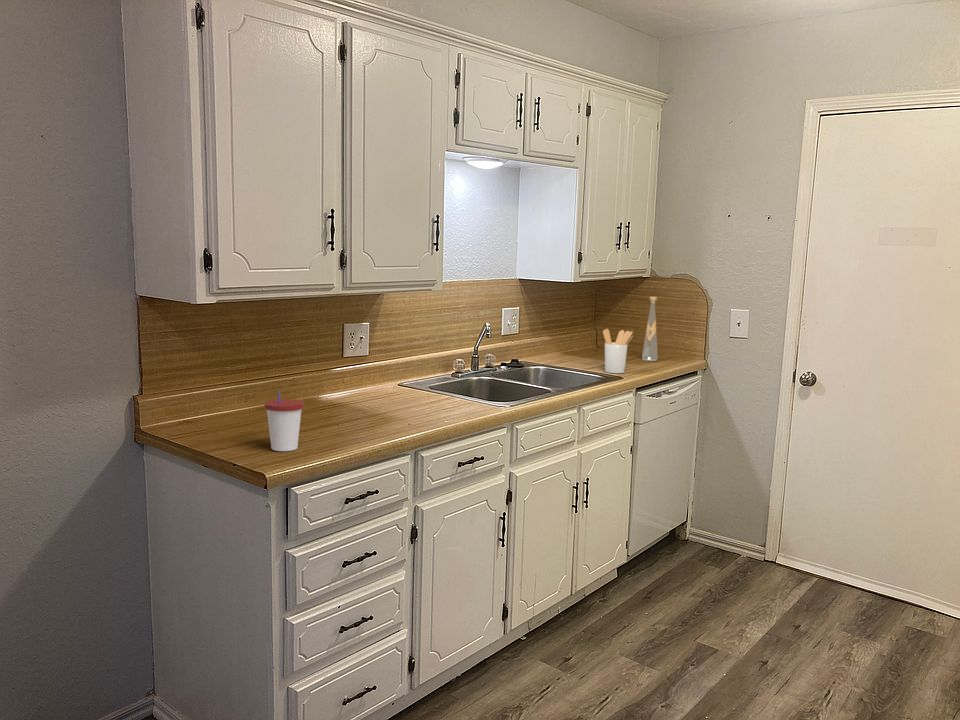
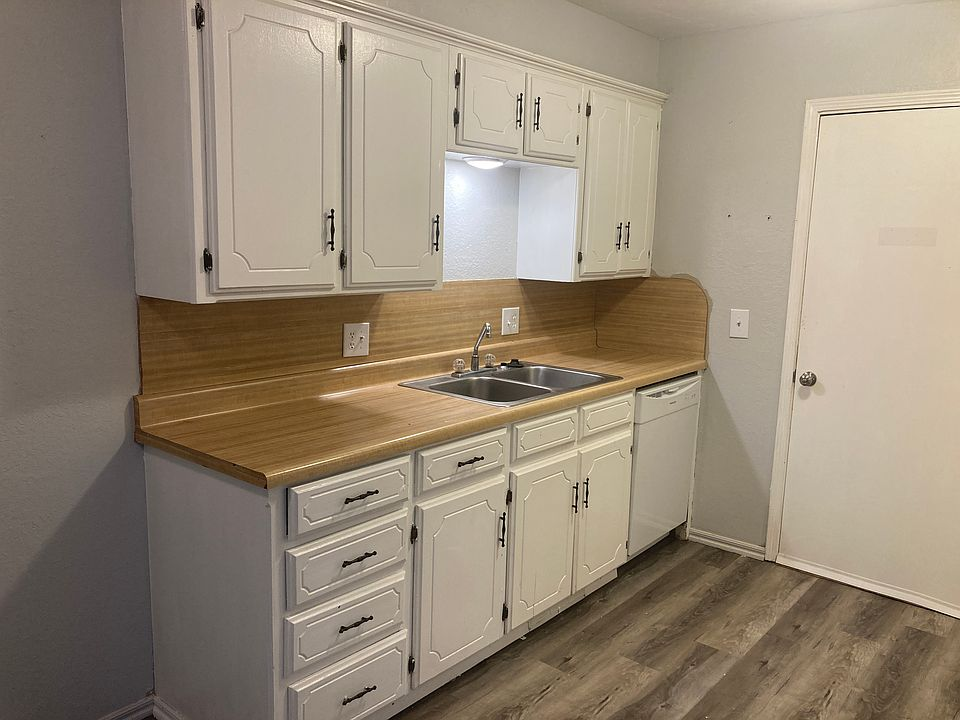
- utensil holder [602,328,634,374]
- cup [264,391,305,452]
- bottle [641,296,659,362]
